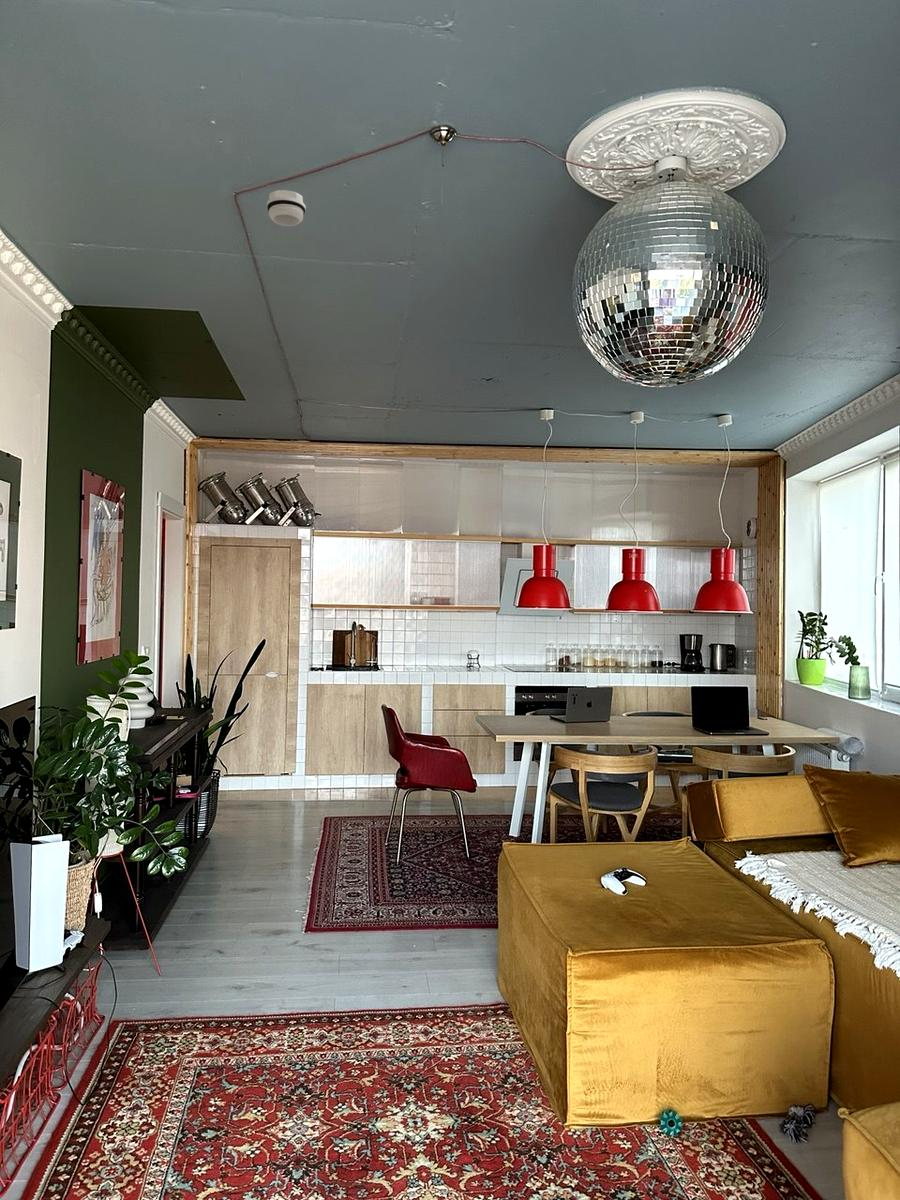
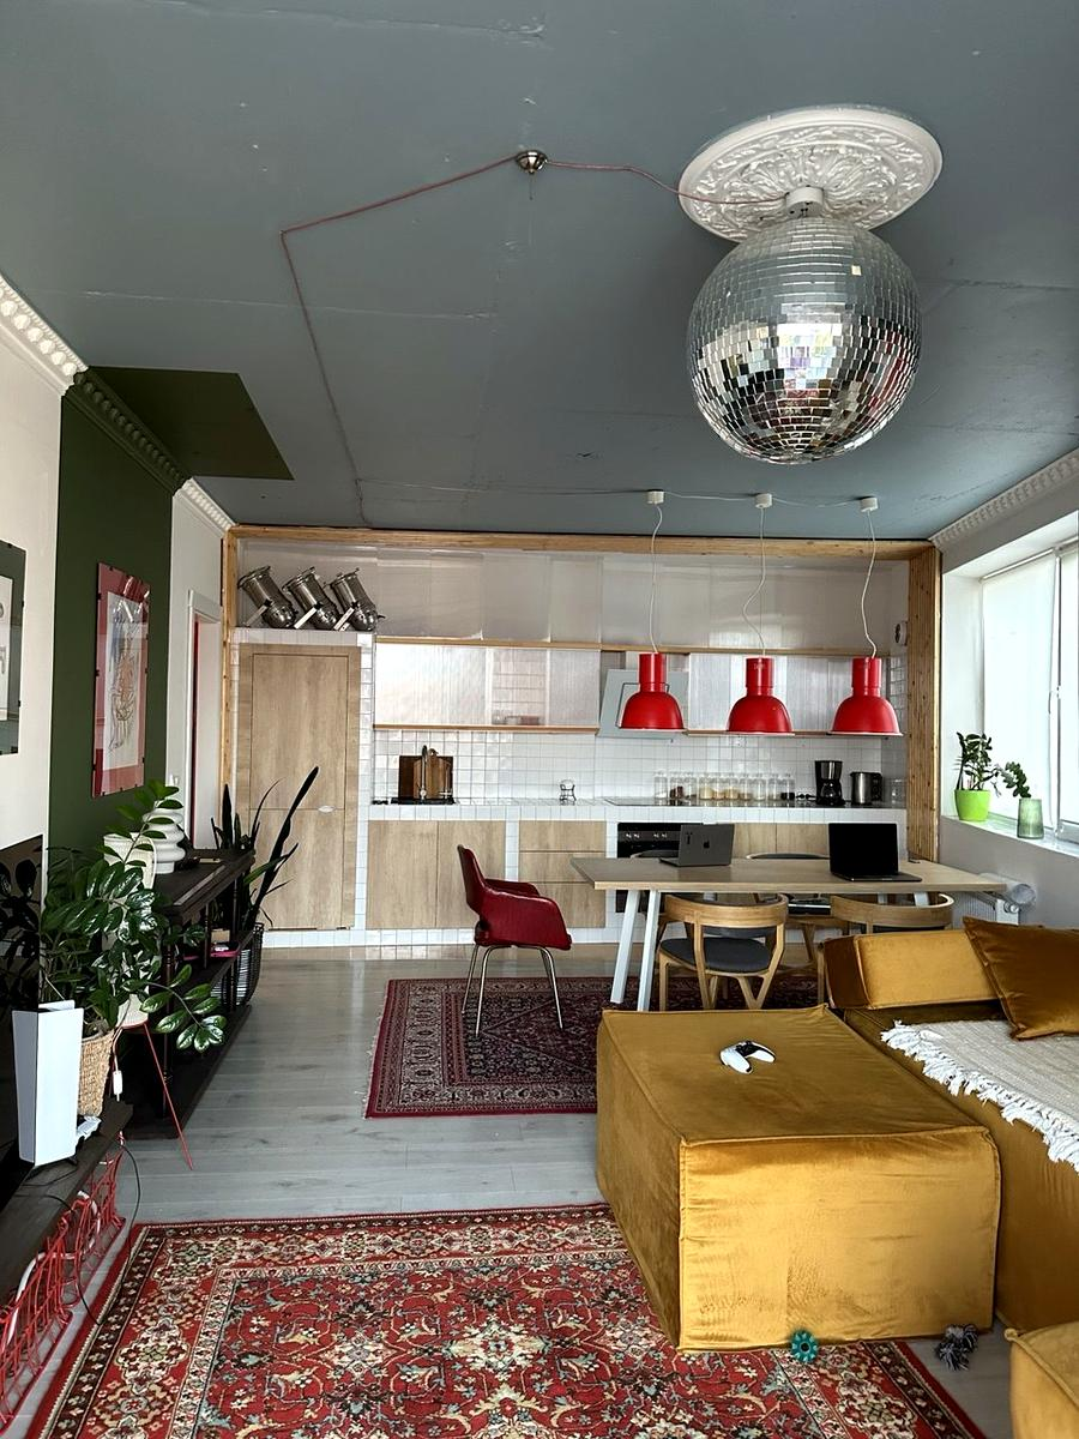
- smoke detector [266,189,307,227]
